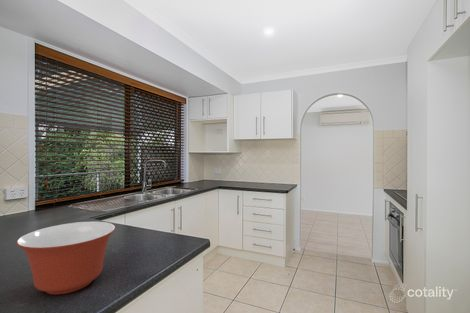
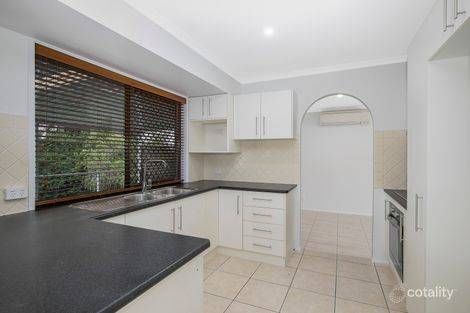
- mixing bowl [16,221,116,295]
